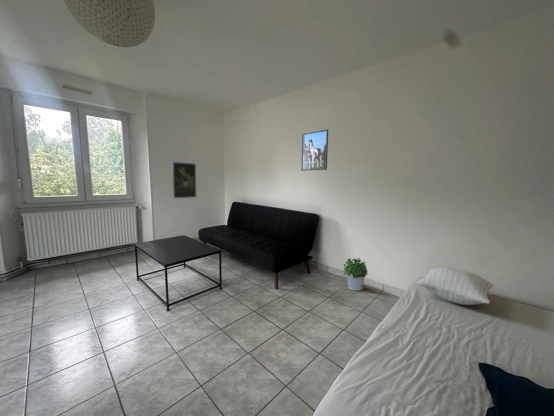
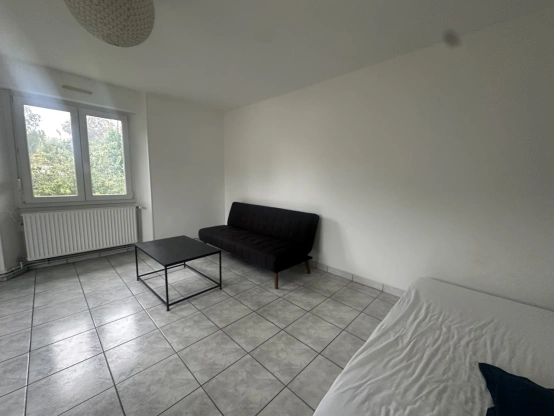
- potted plant [343,257,368,292]
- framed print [300,129,329,172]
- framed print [171,161,197,199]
- pillow [417,266,494,306]
